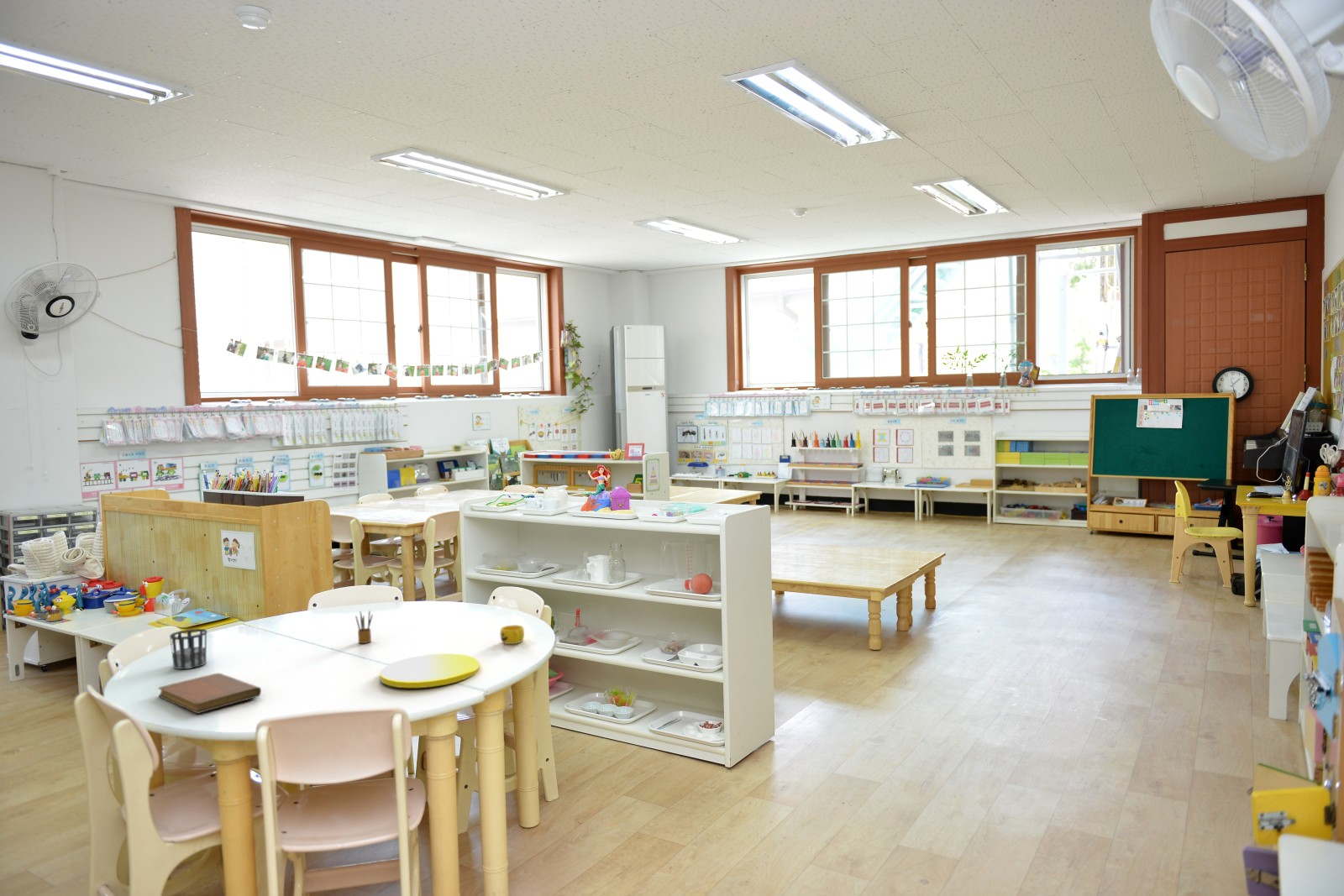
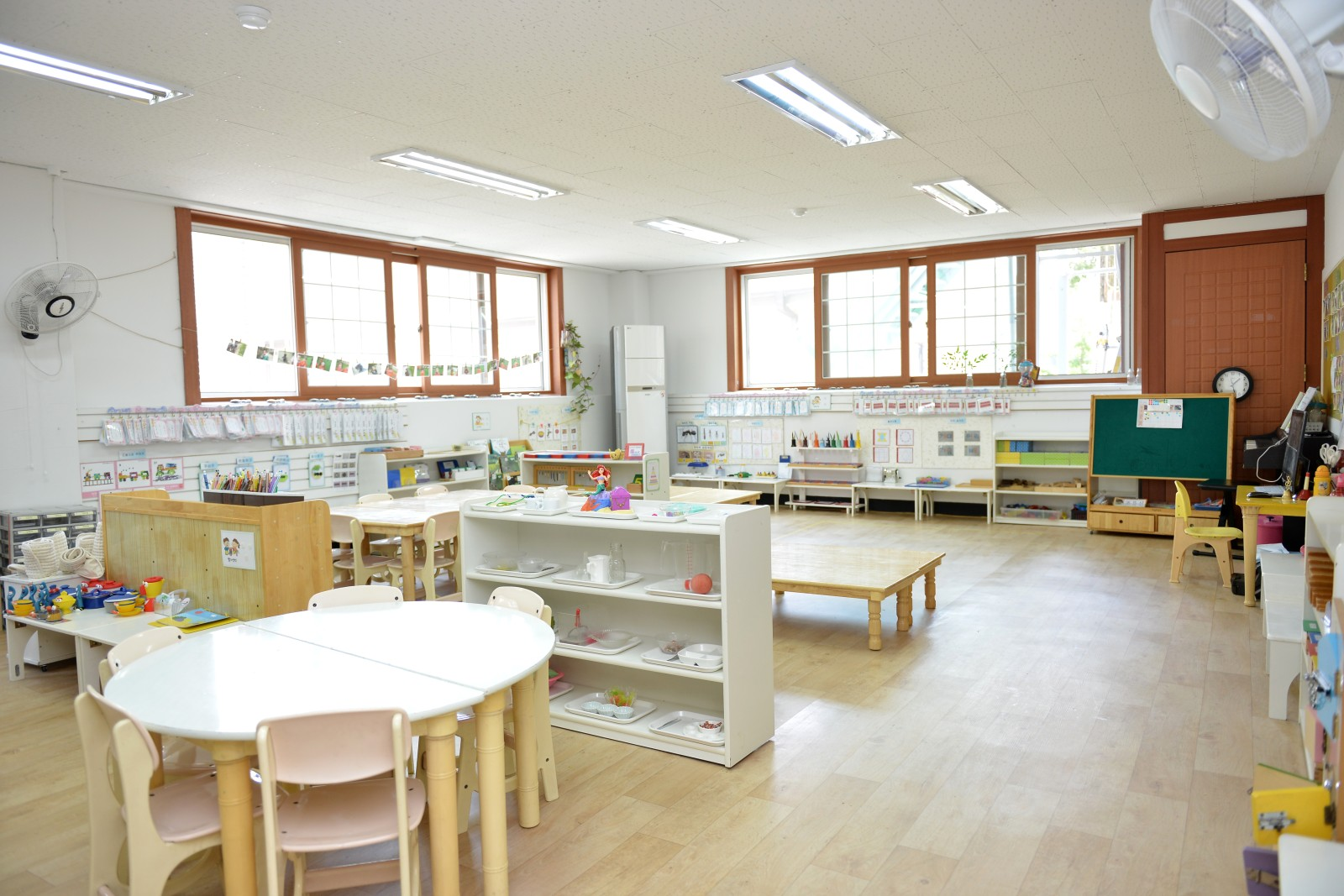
- notebook [157,673,262,715]
- pencil box [354,610,373,644]
- cup [169,628,207,670]
- cup [499,624,525,645]
- plate [379,652,480,689]
